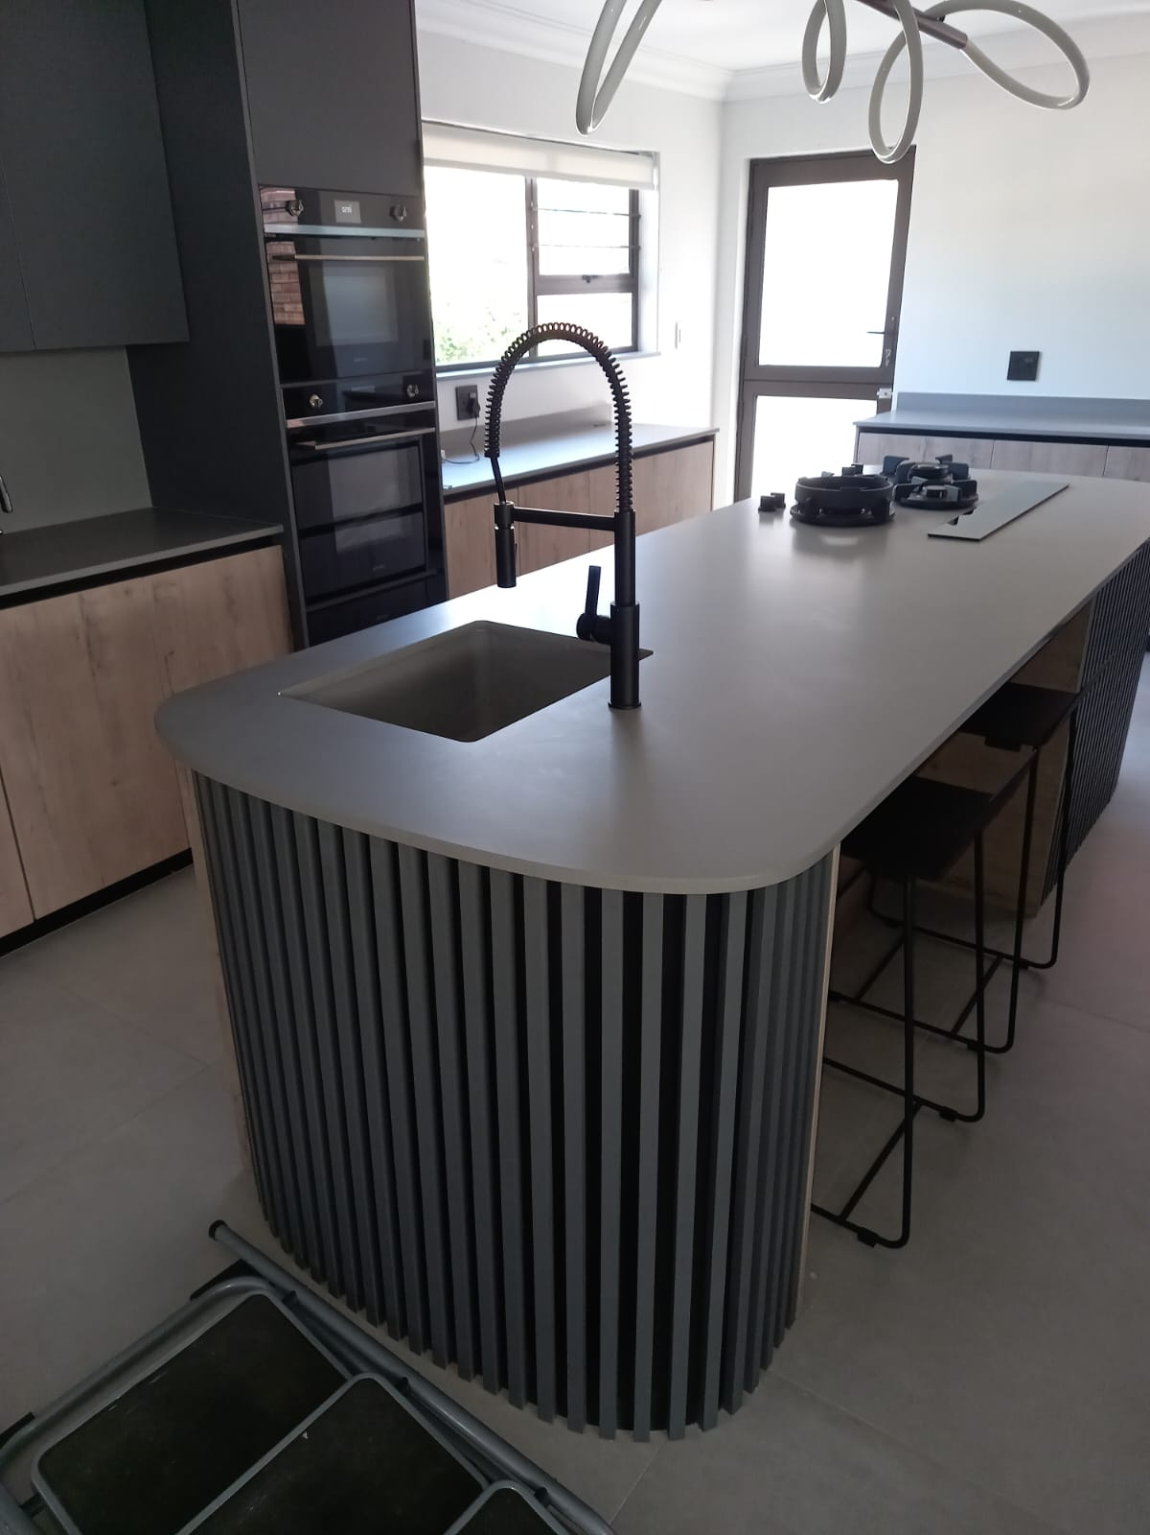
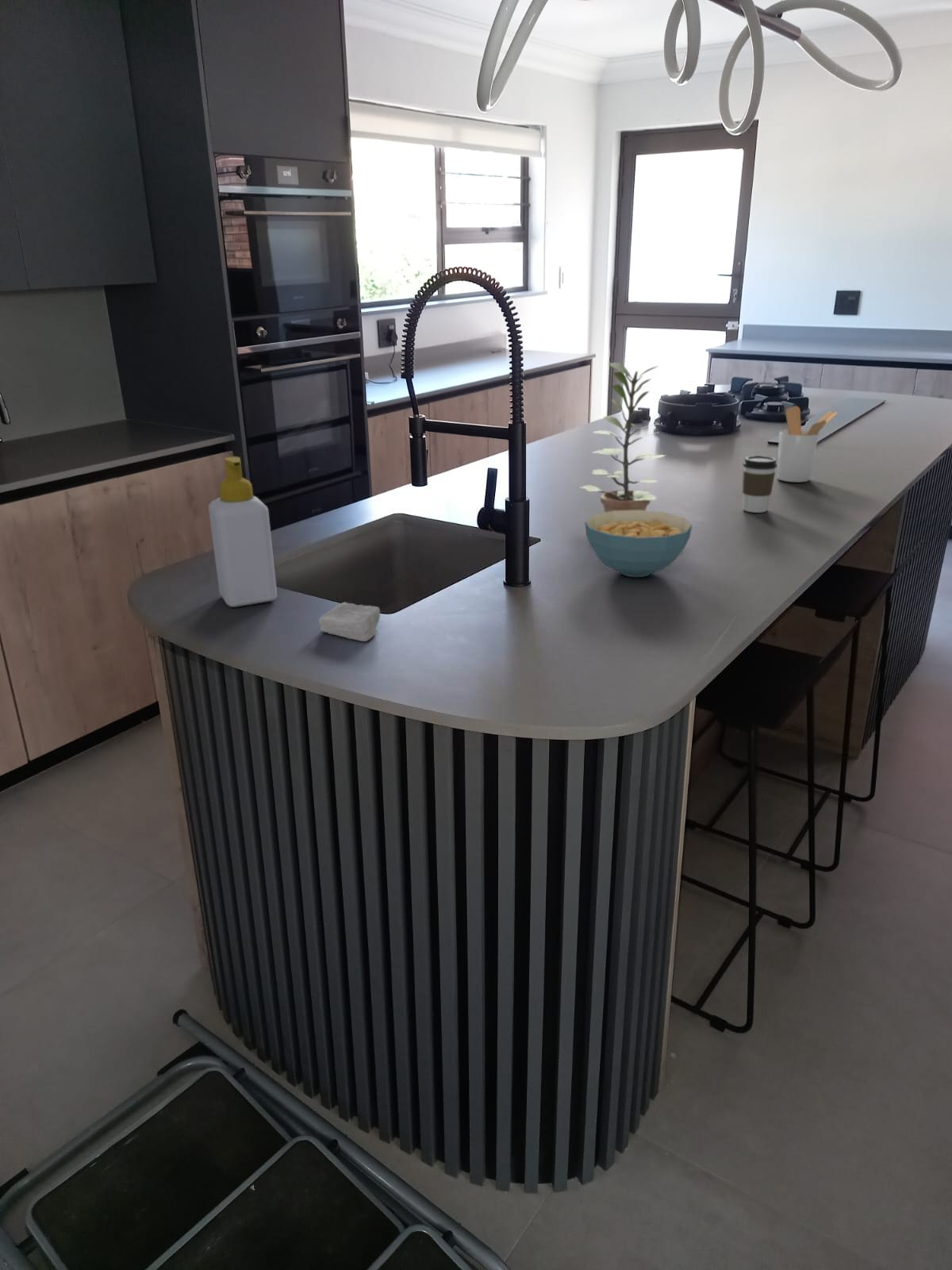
+ soap bar [318,602,381,642]
+ utensil holder [776,405,839,483]
+ coffee cup [742,455,777,514]
+ soap bottle [208,456,278,608]
+ plant [580,362,666,513]
+ cereal bowl [584,510,693,578]
